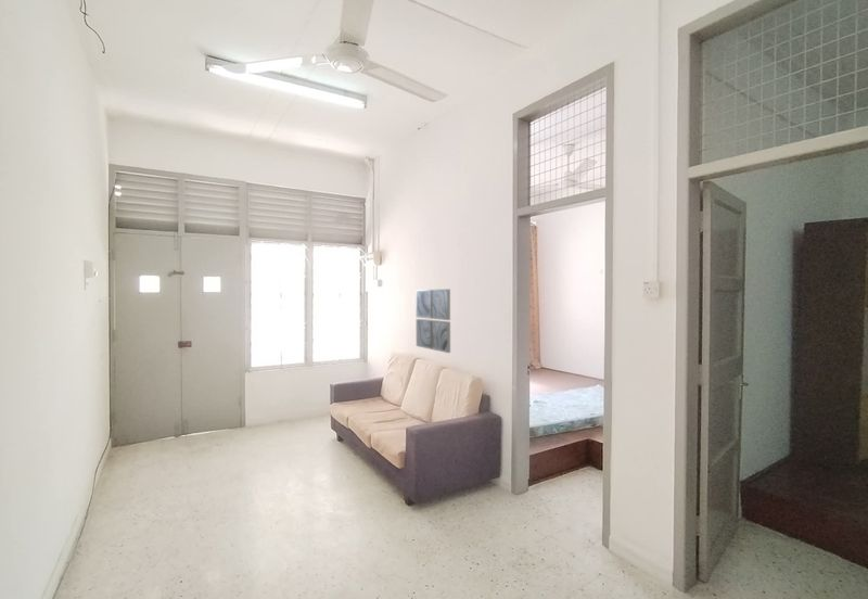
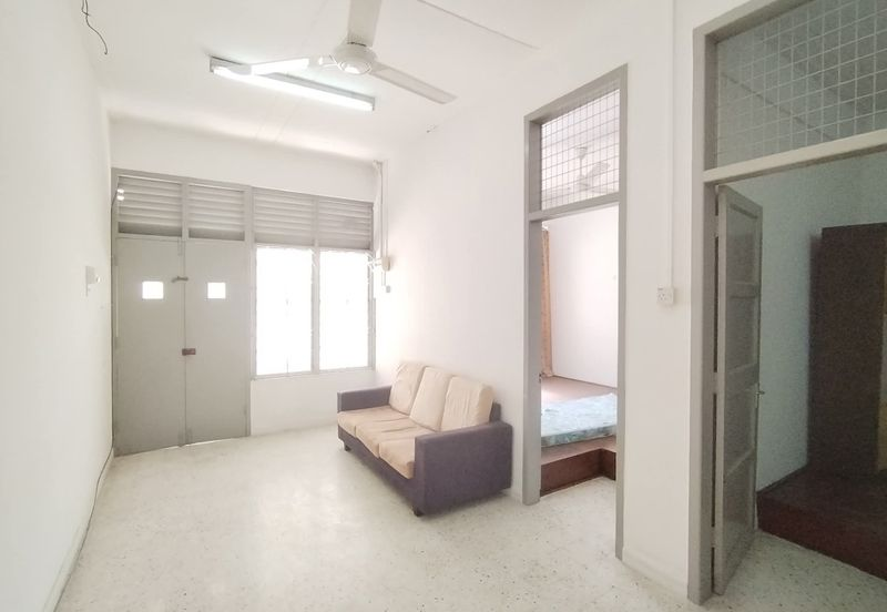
- wall art [414,289,451,354]
